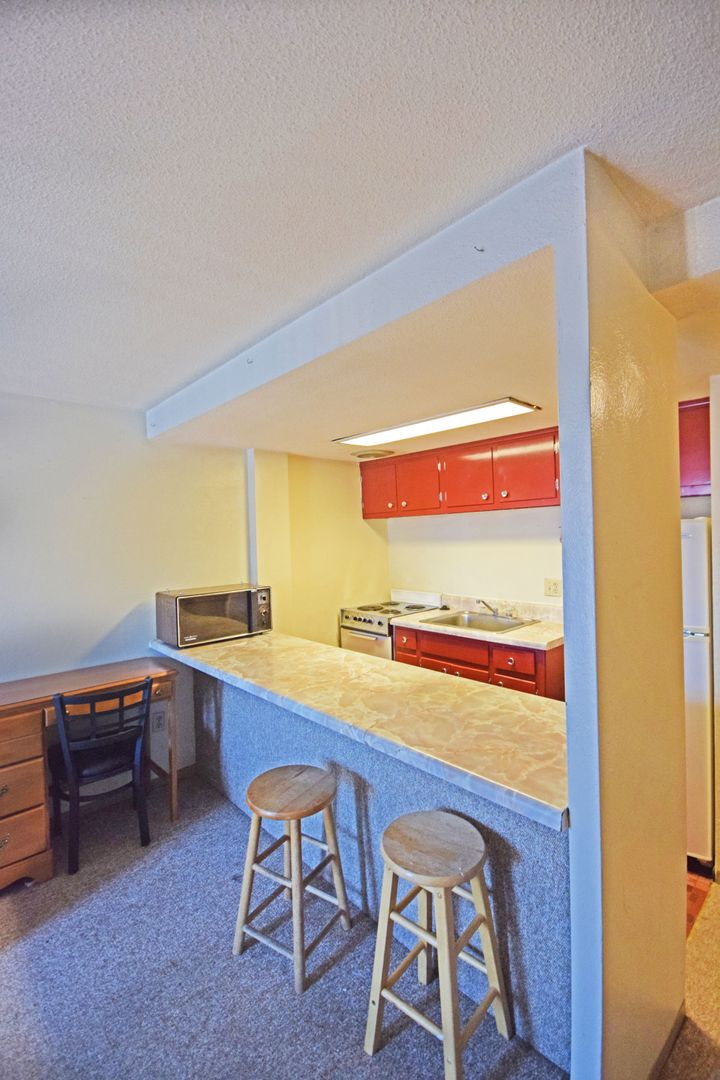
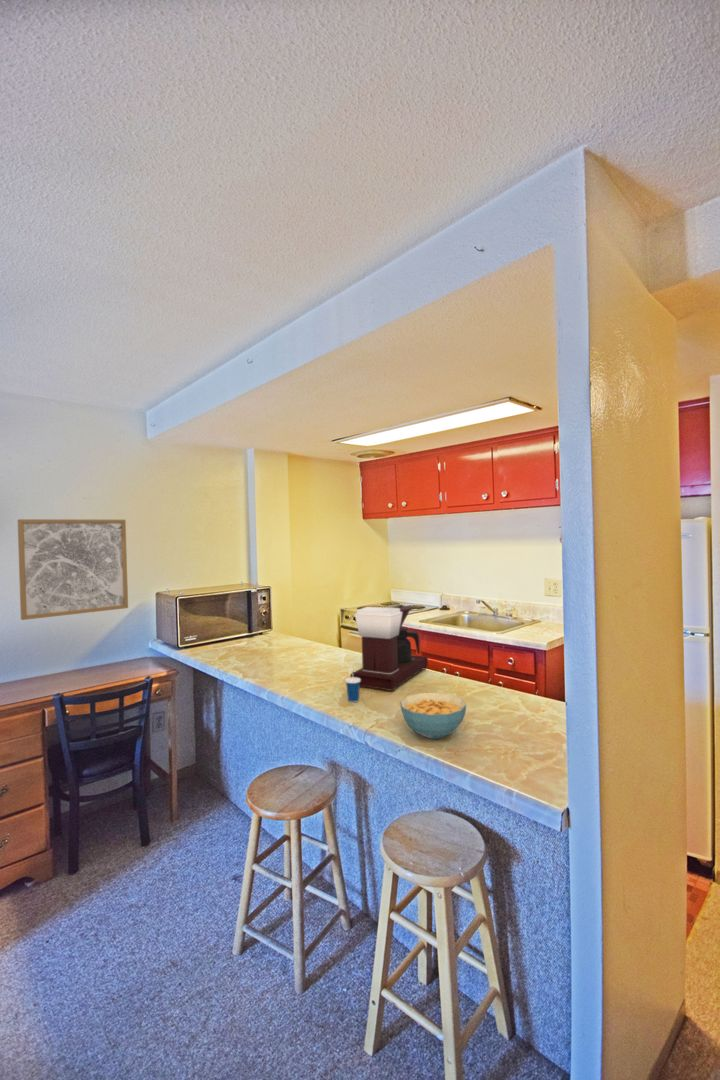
+ coffee maker [349,603,429,692]
+ wall art [17,518,129,621]
+ cup [344,668,361,703]
+ cereal bowl [399,692,467,740]
